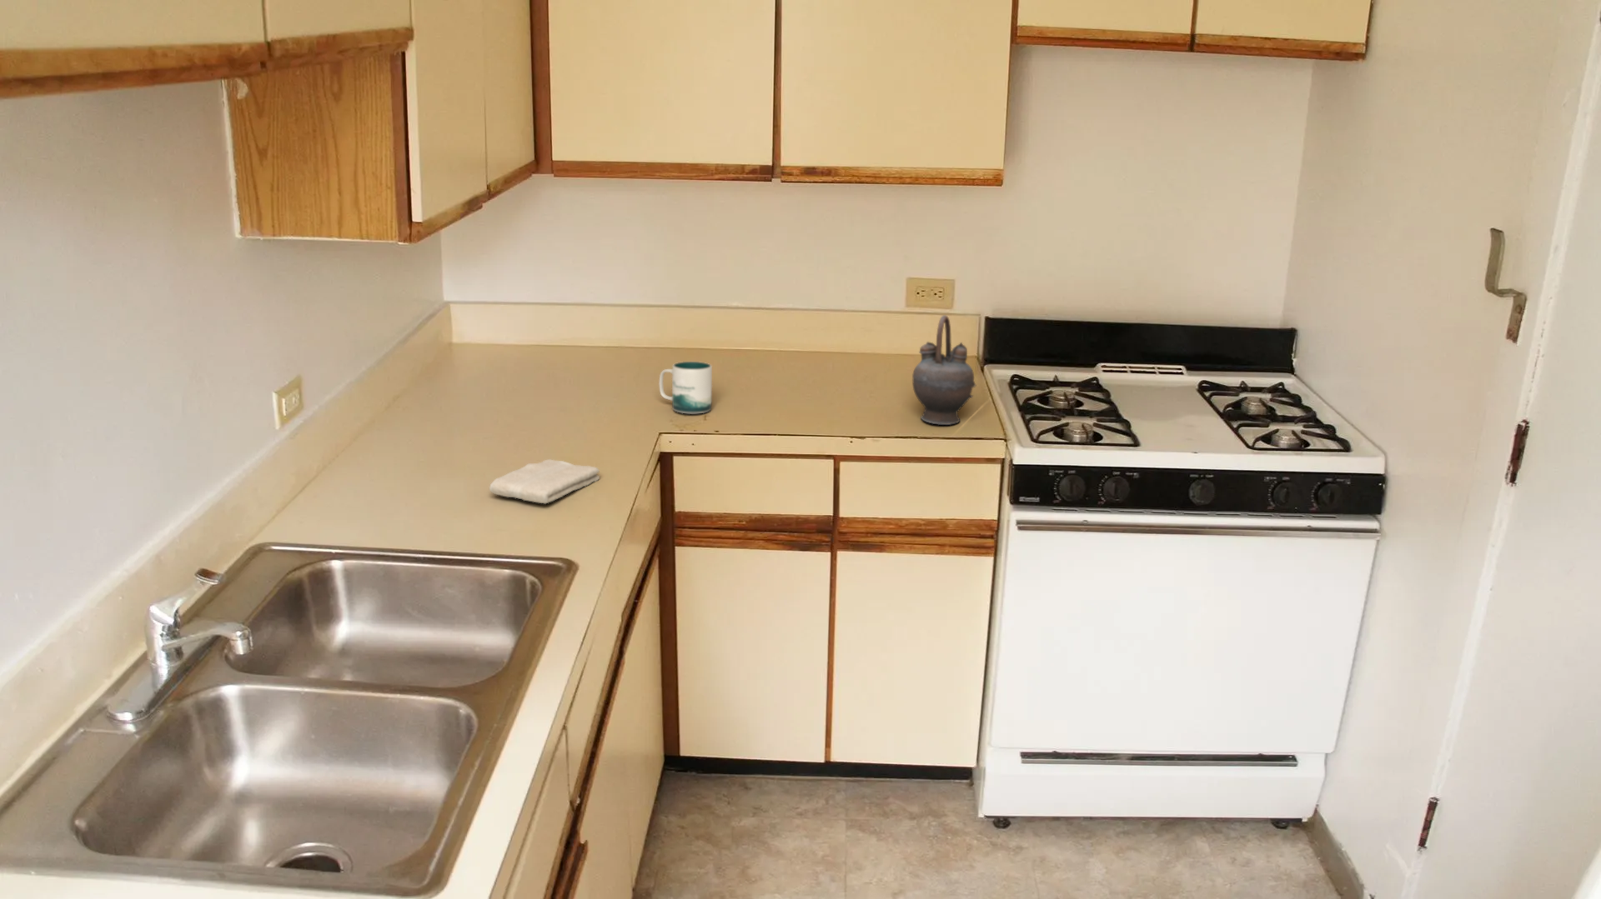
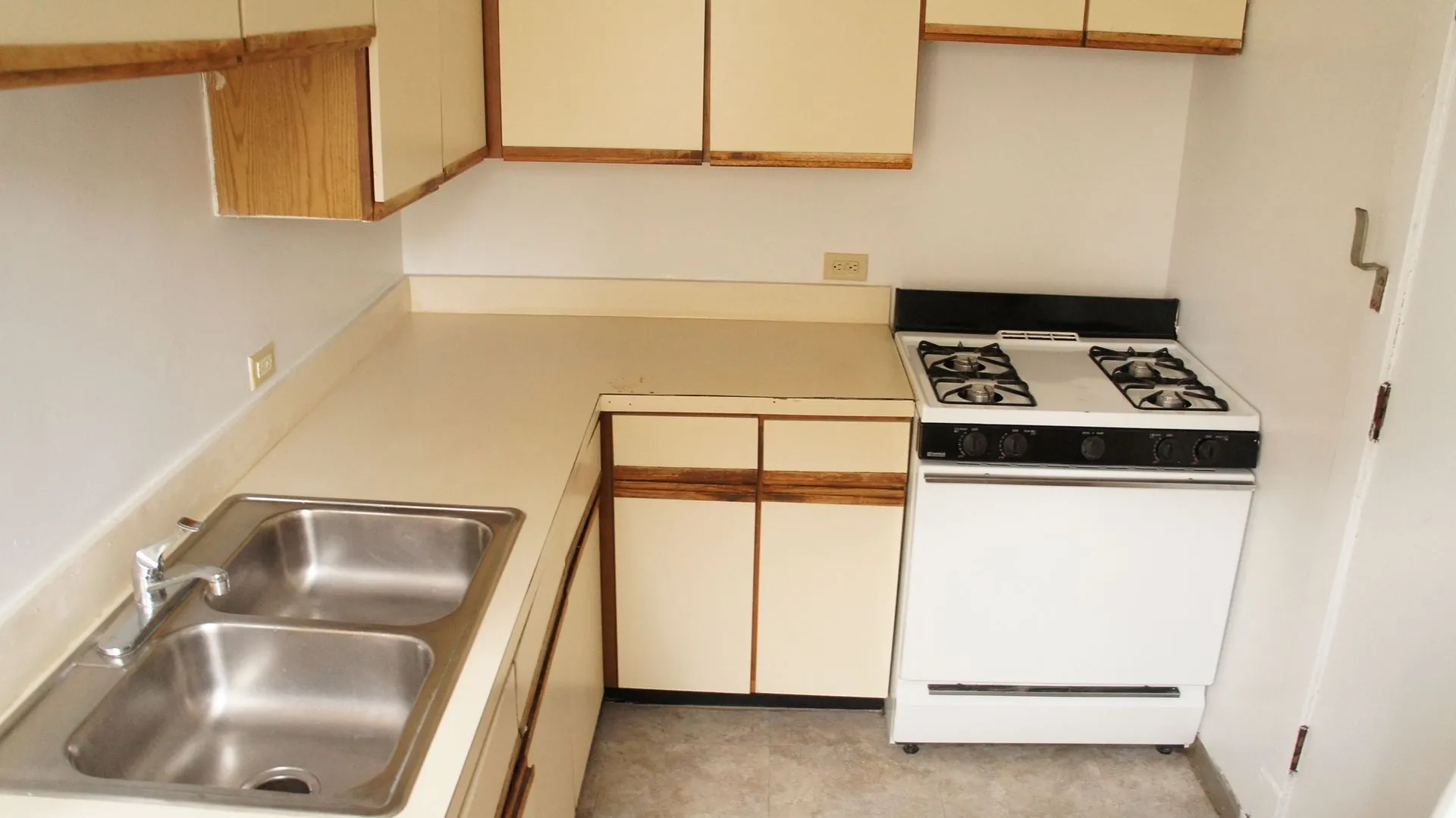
- teapot [912,314,976,425]
- mug [658,360,713,414]
- washcloth [488,459,600,504]
